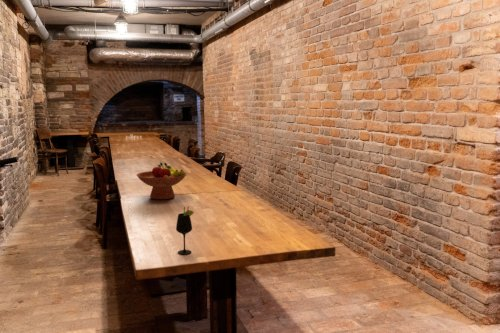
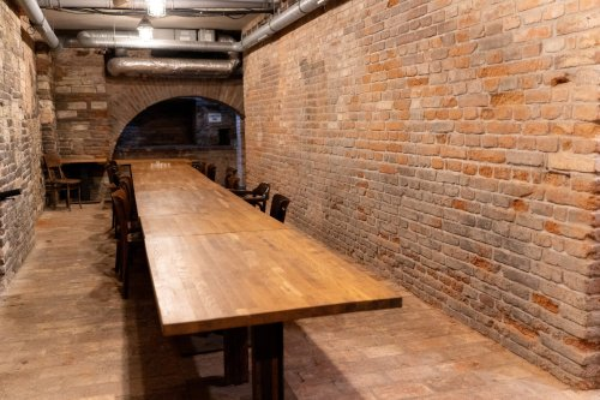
- wine glass [175,206,195,255]
- fruit bowl [136,162,188,200]
